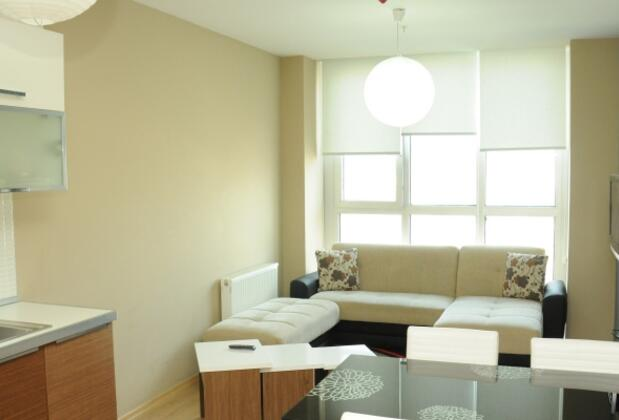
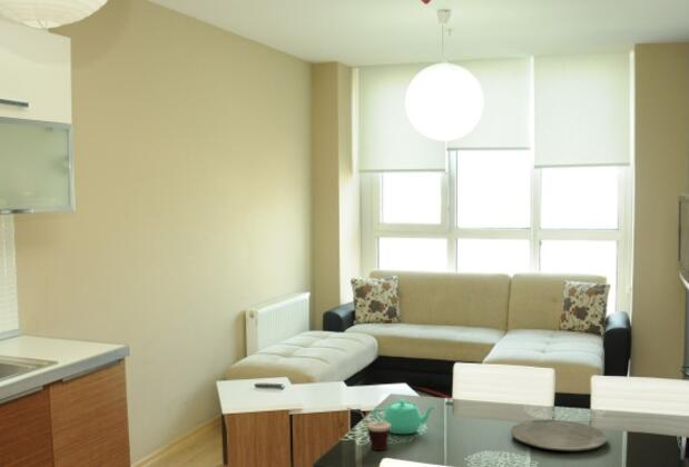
+ teapot [372,398,436,435]
+ cup [346,407,391,451]
+ plate [510,418,609,451]
